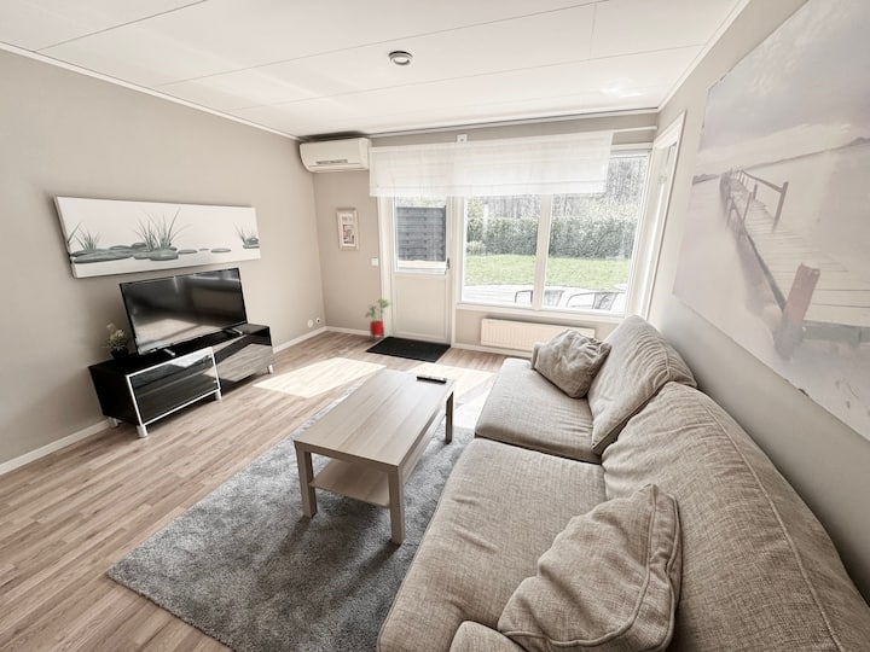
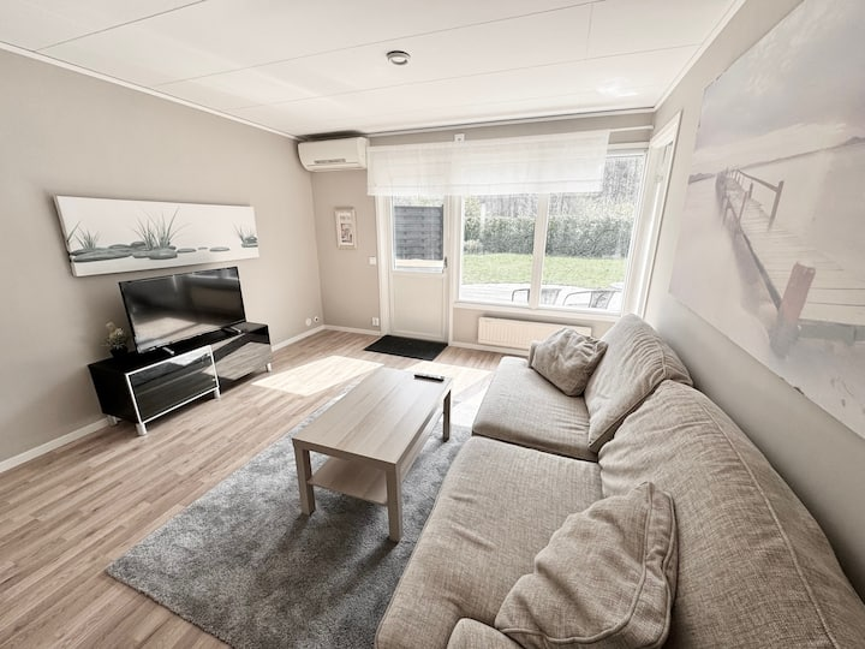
- house plant [364,298,393,344]
